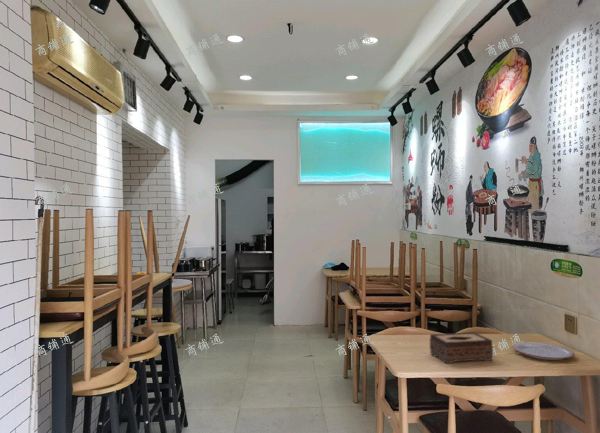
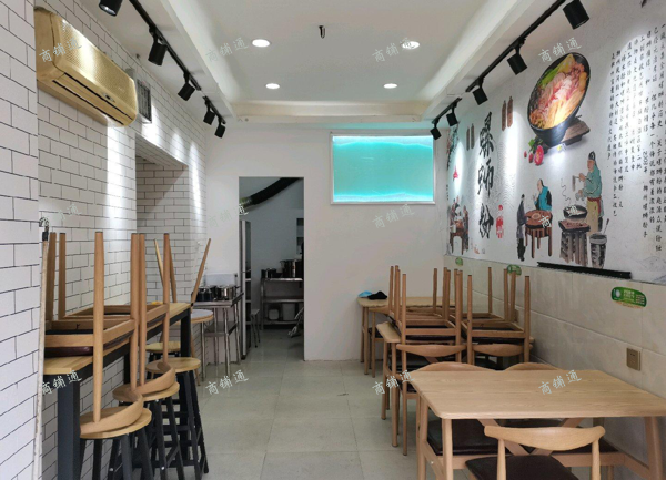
- tissue box [429,331,494,364]
- plate [512,341,575,361]
